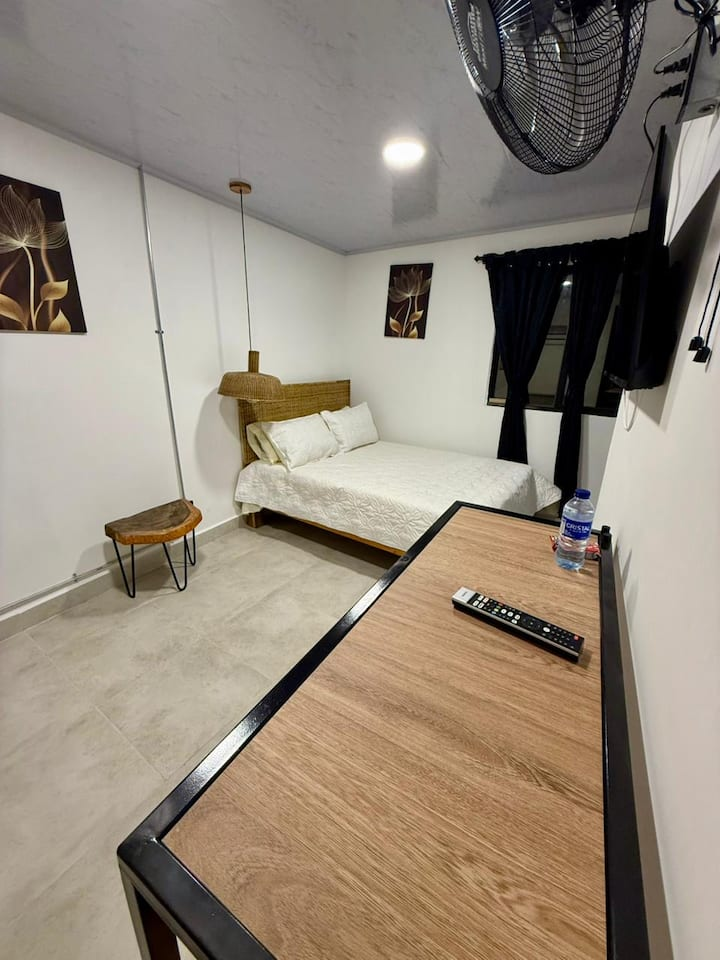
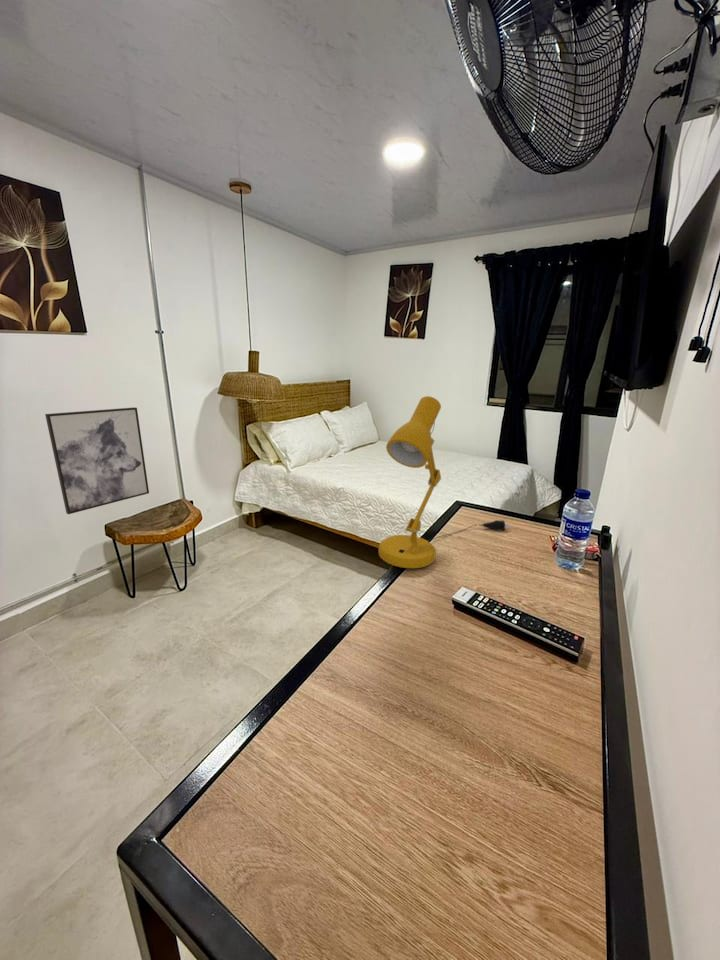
+ desk lamp [377,395,512,569]
+ wall art [44,406,150,515]
